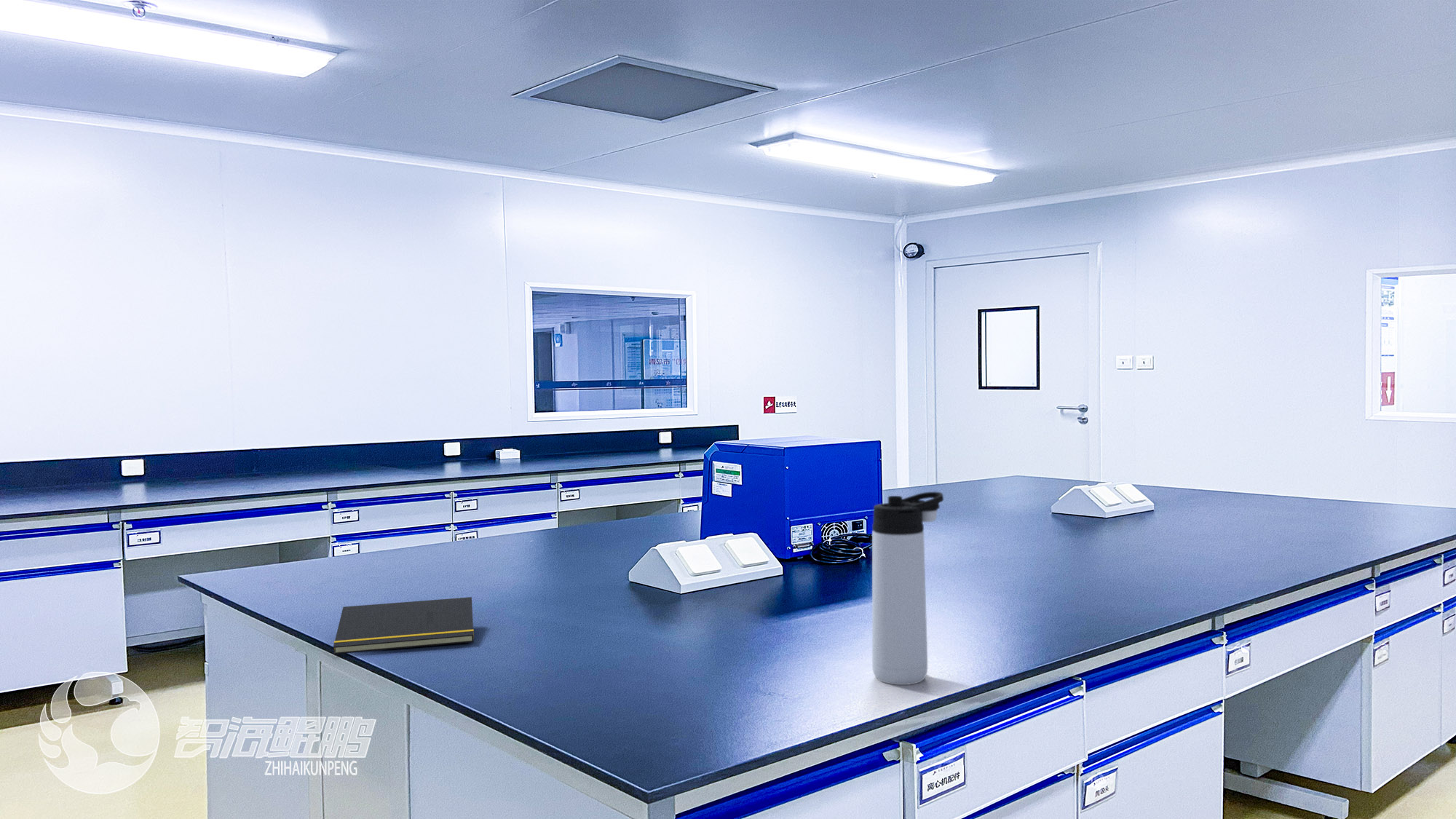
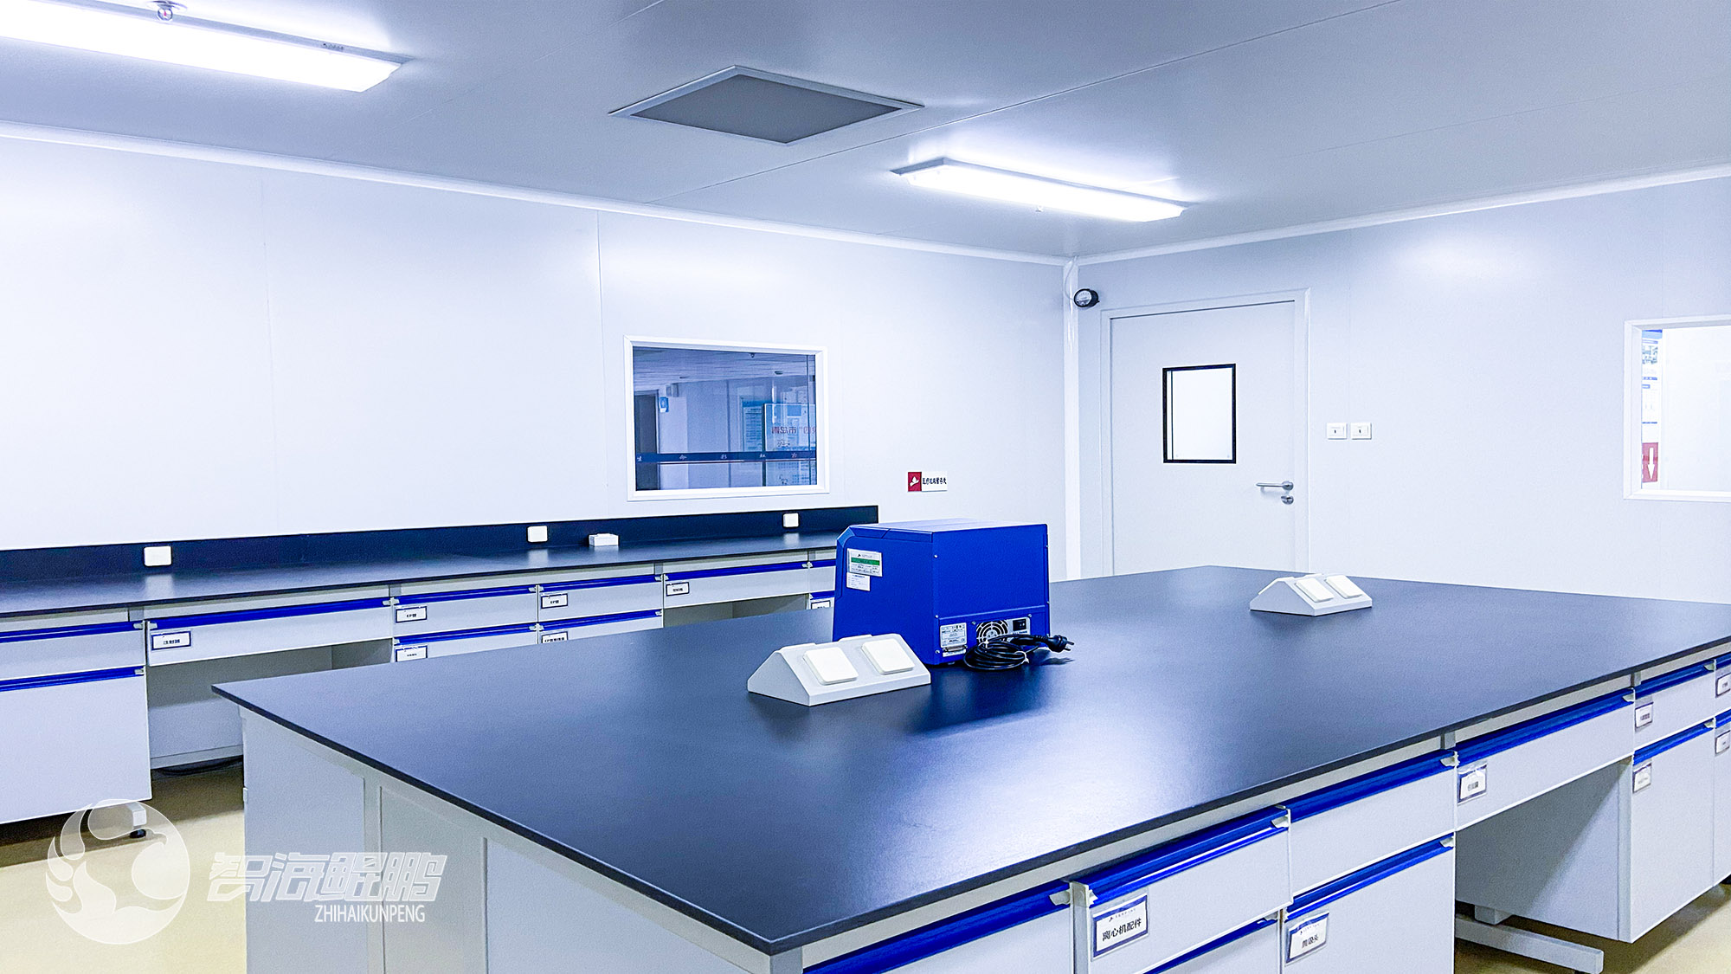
- thermos bottle [871,491,944,686]
- notepad [333,596,475,655]
